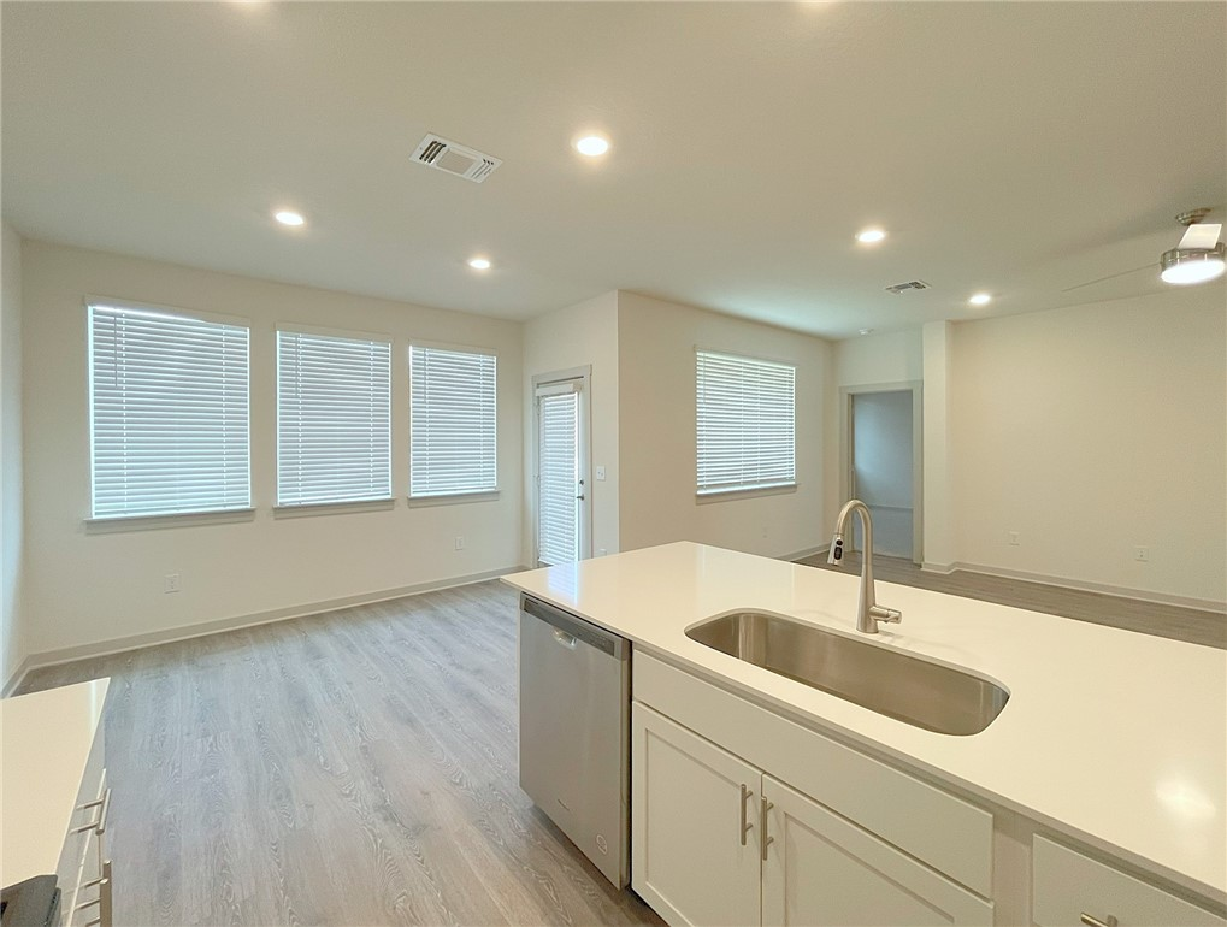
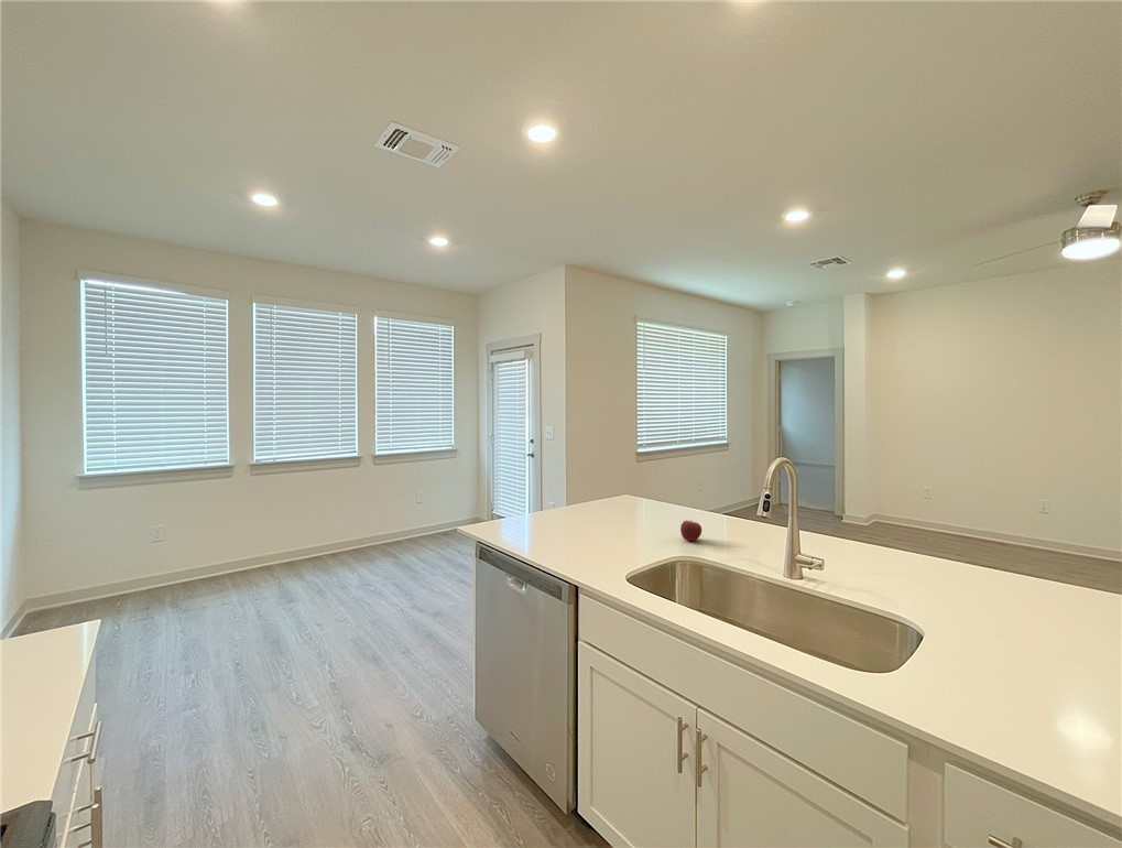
+ fruit [679,519,702,542]
